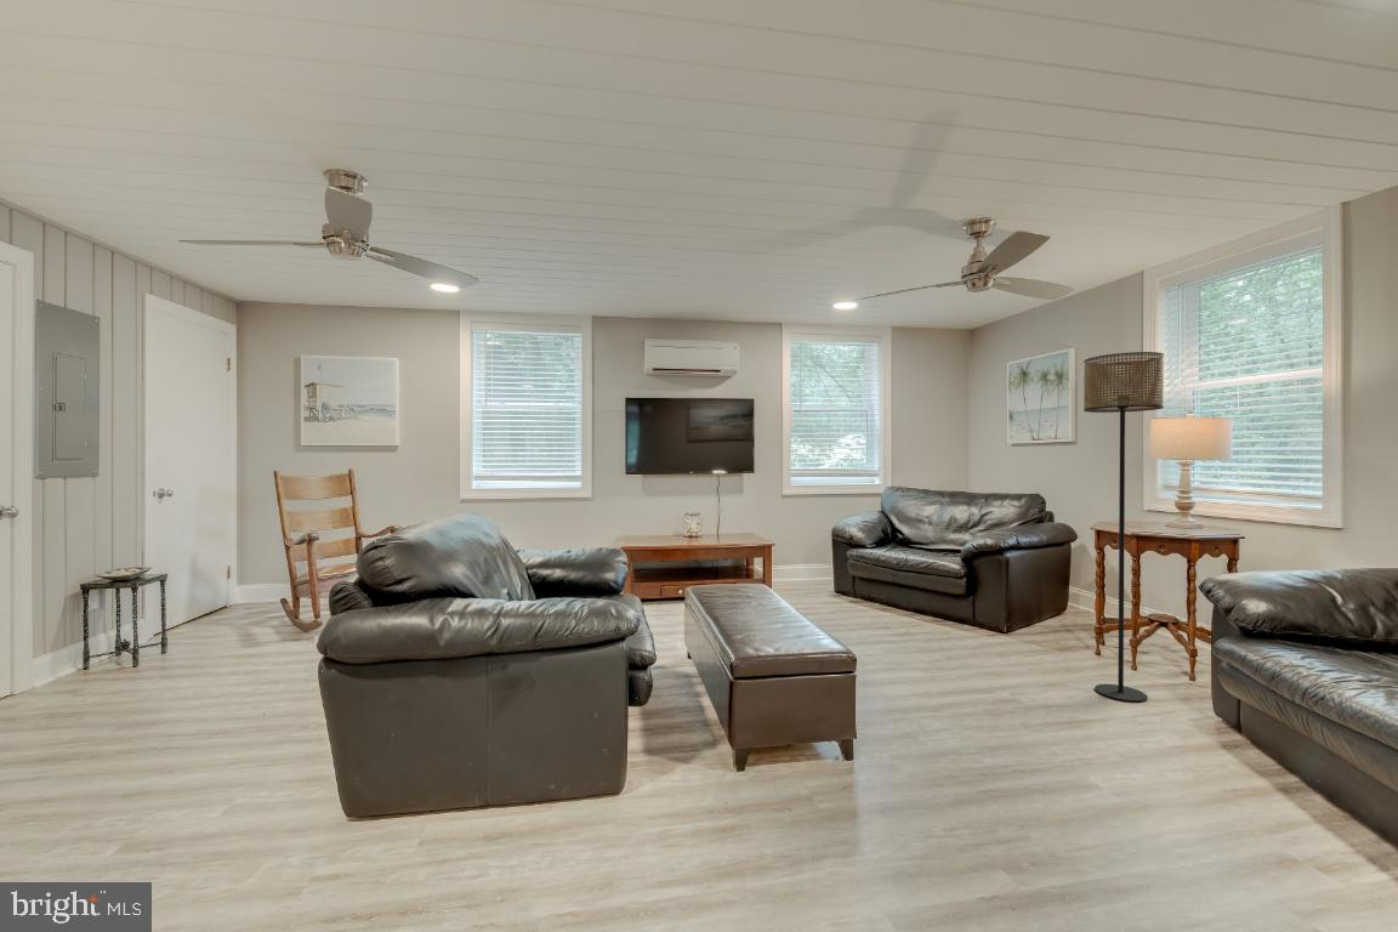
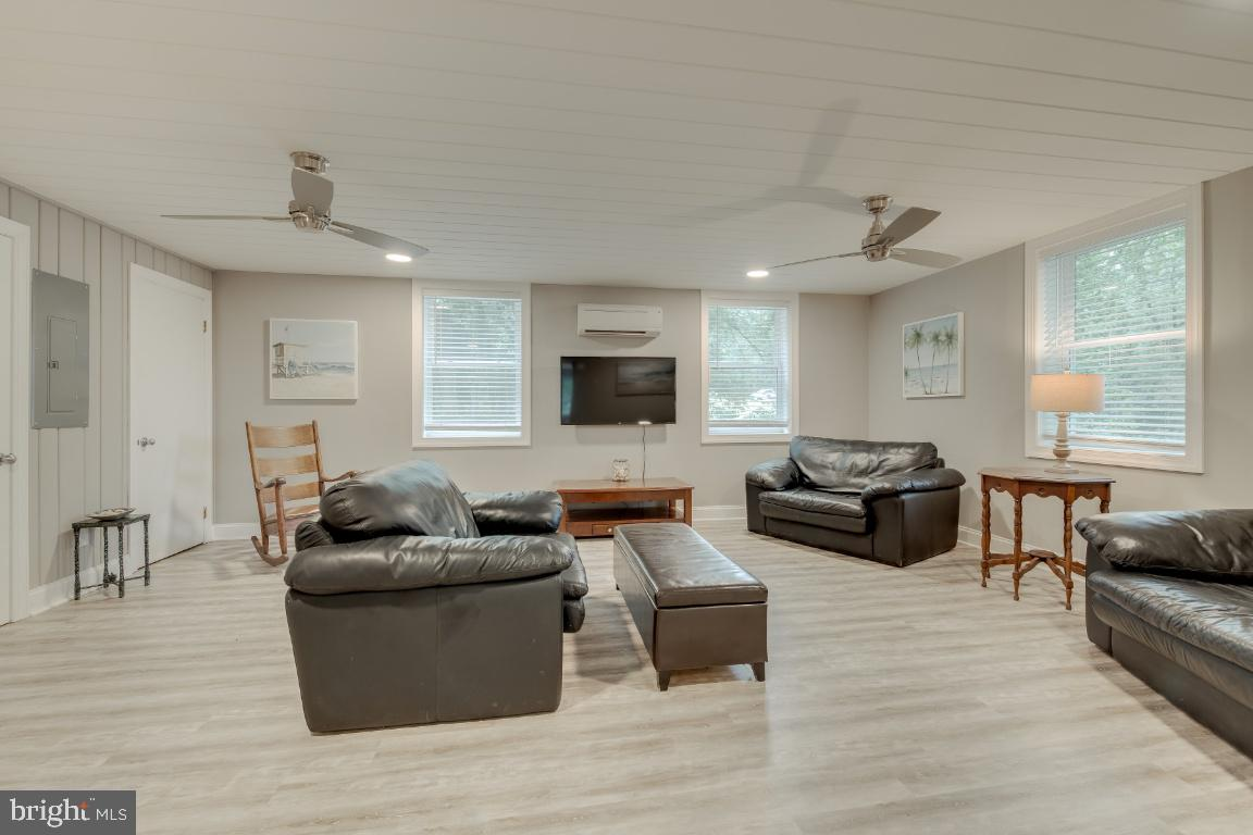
- floor lamp [1082,351,1165,703]
